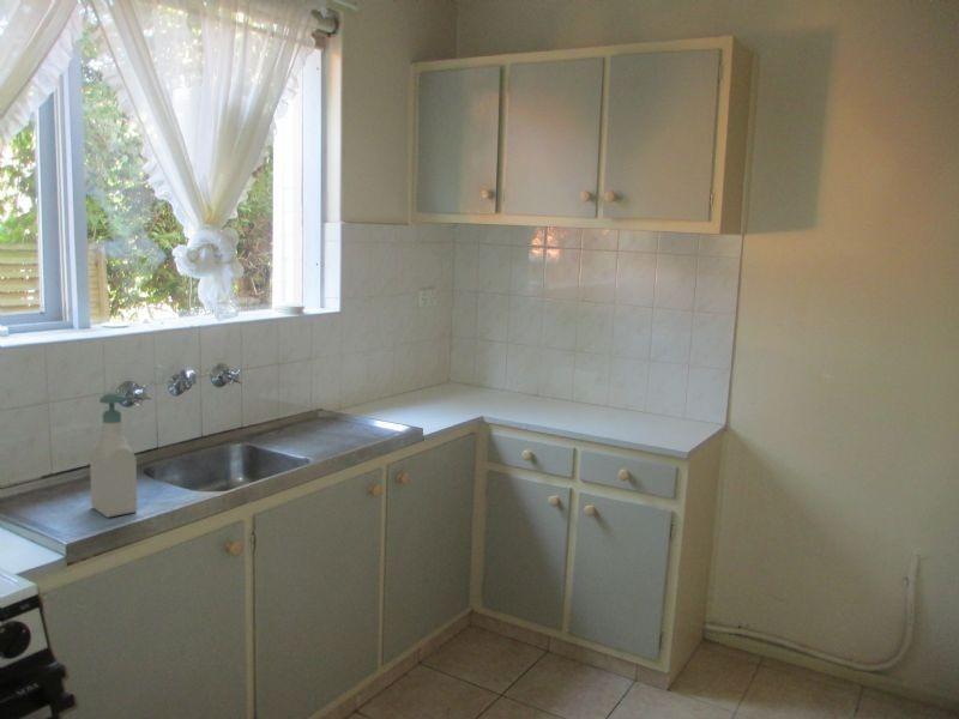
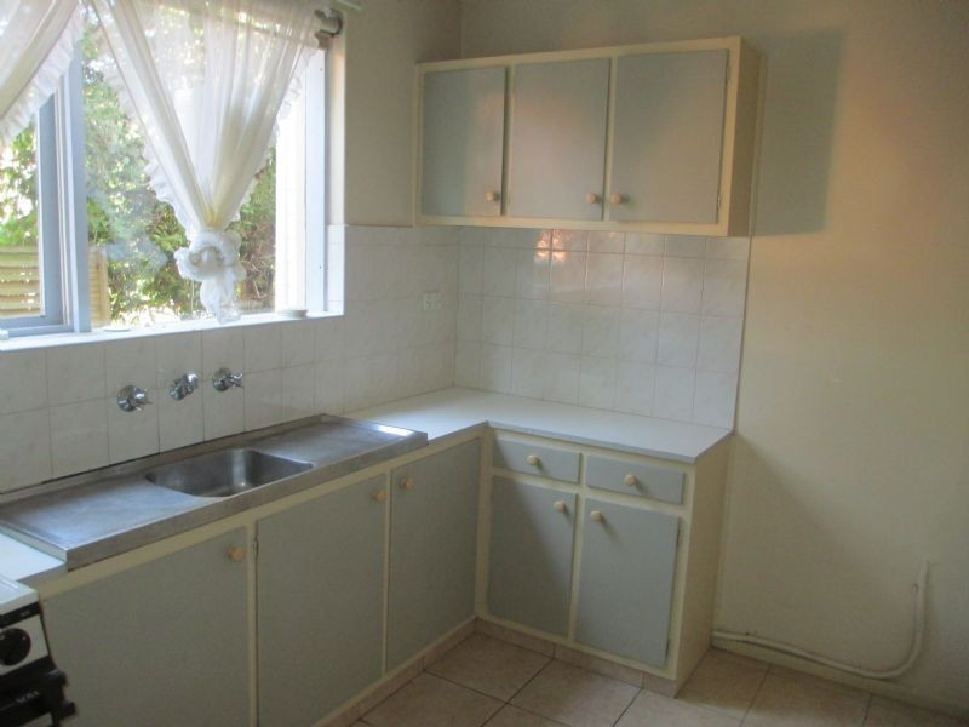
- soap bottle [89,392,138,519]
